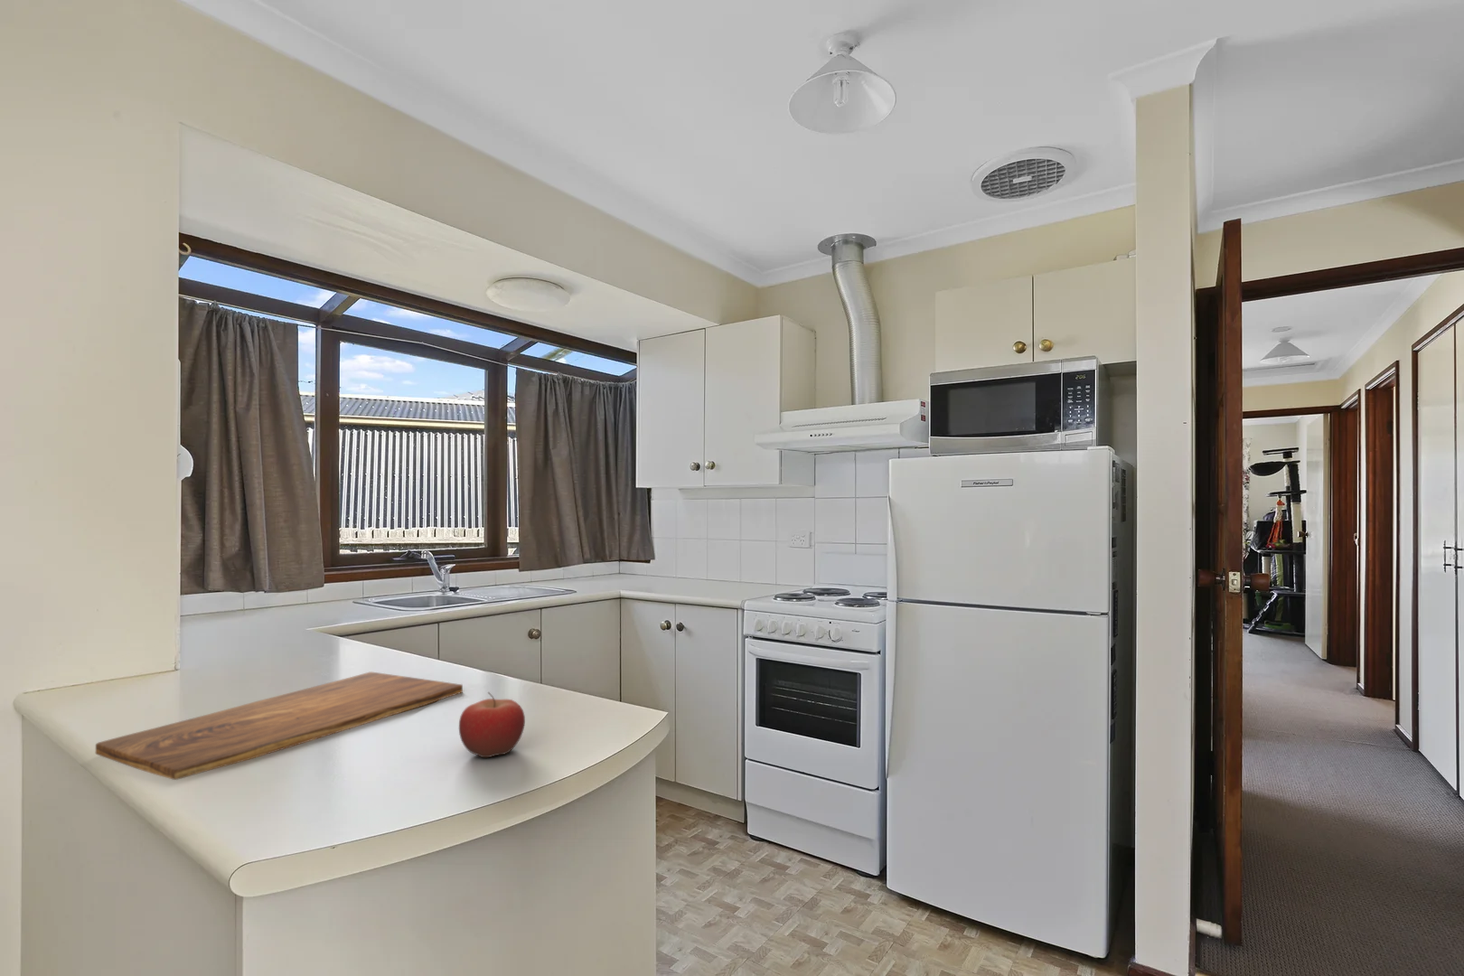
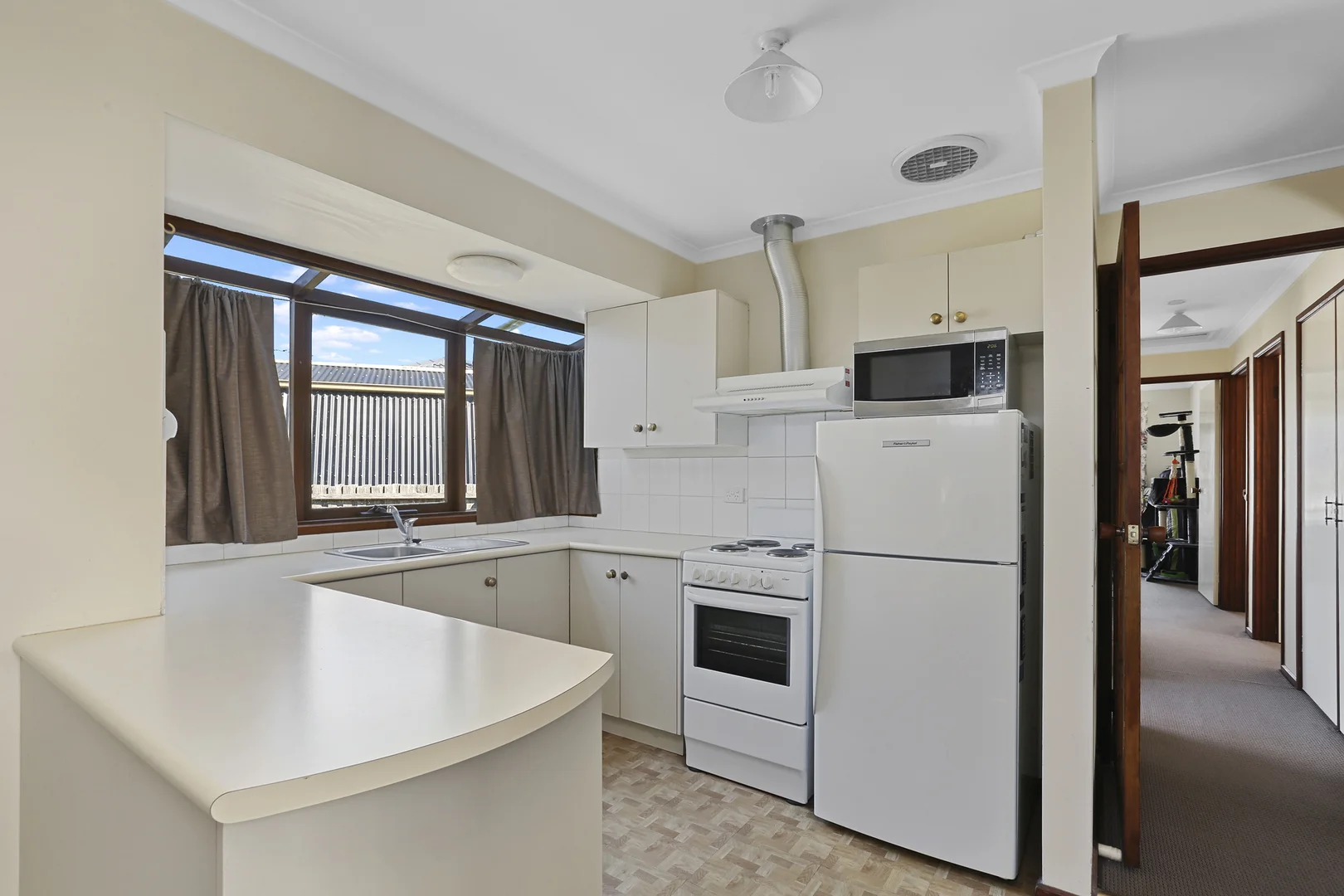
- fruit [459,692,526,758]
- cutting board [95,671,464,781]
